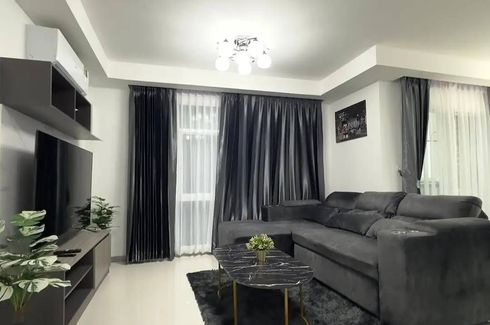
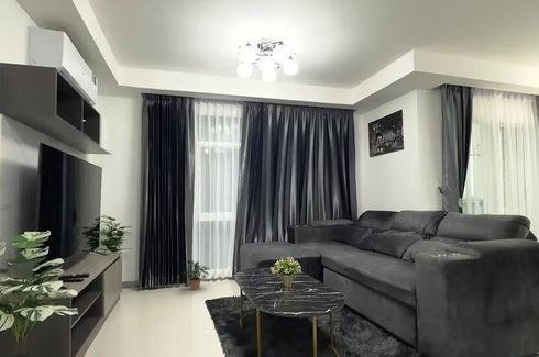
+ potted plant [183,259,211,291]
